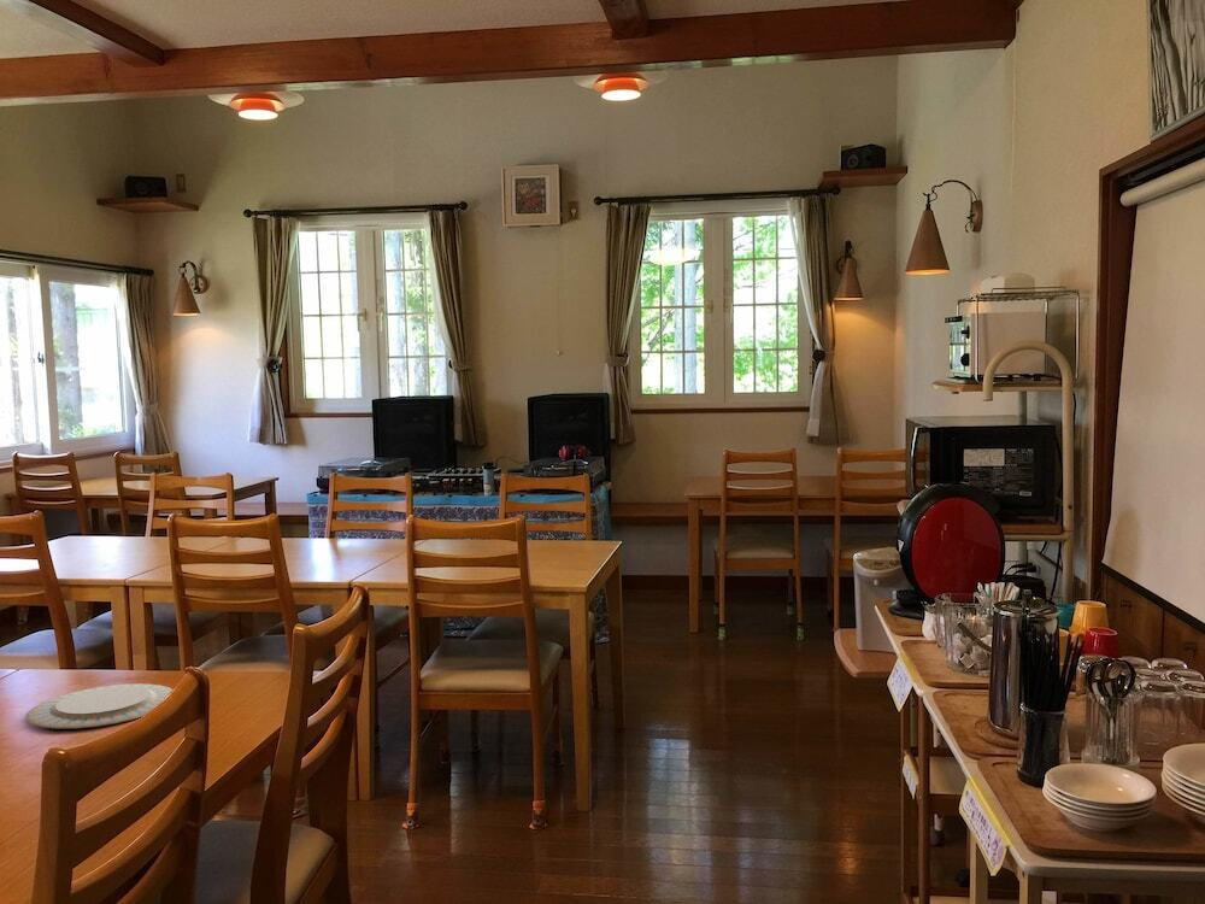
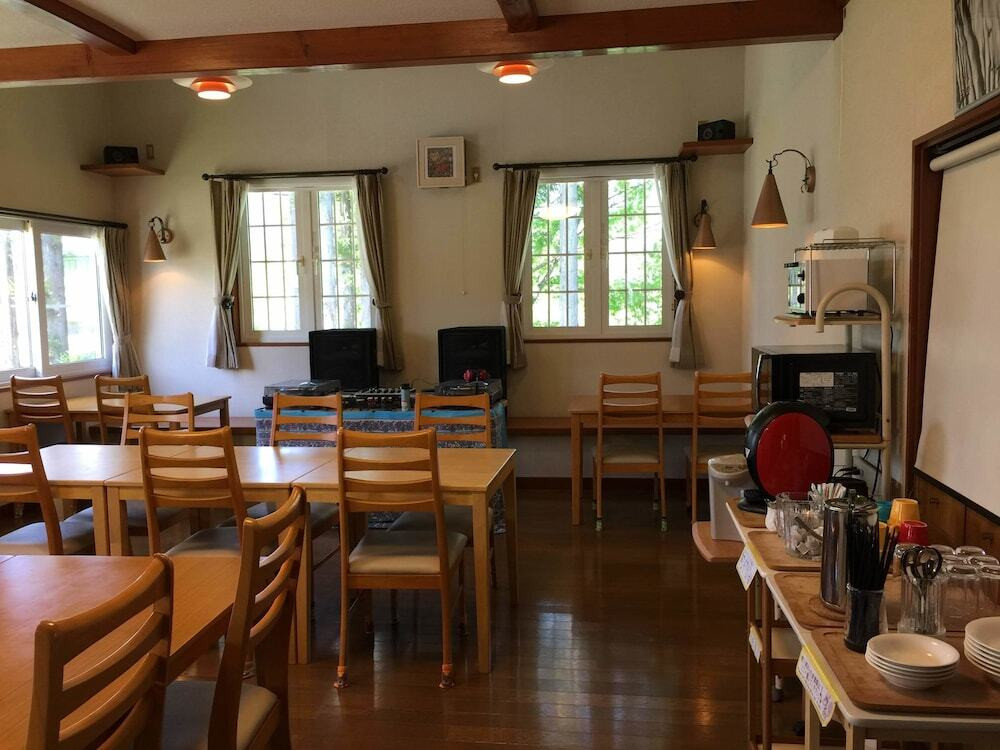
- chinaware [25,682,174,730]
